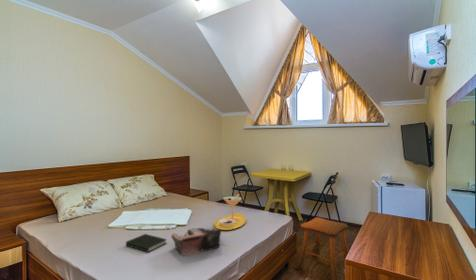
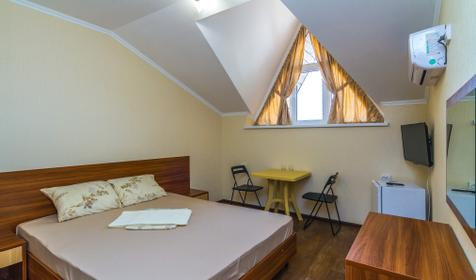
- tote bag [170,227,222,257]
- book [125,233,168,253]
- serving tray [213,193,247,231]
- stool [292,217,349,280]
